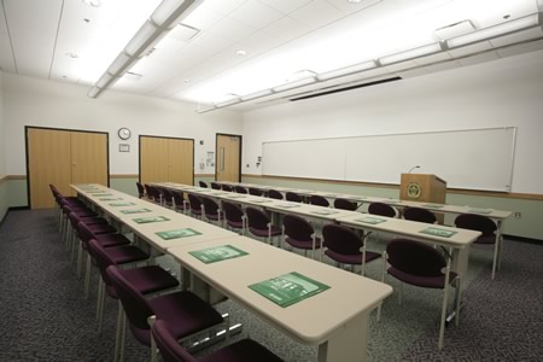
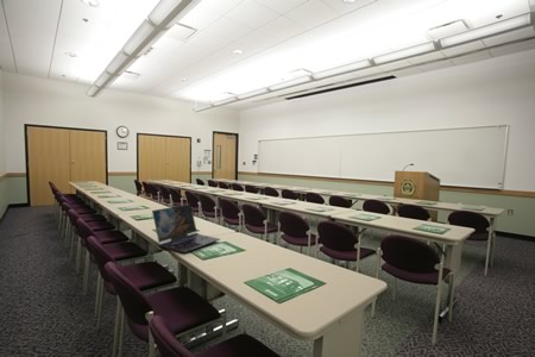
+ laptop [151,203,221,253]
